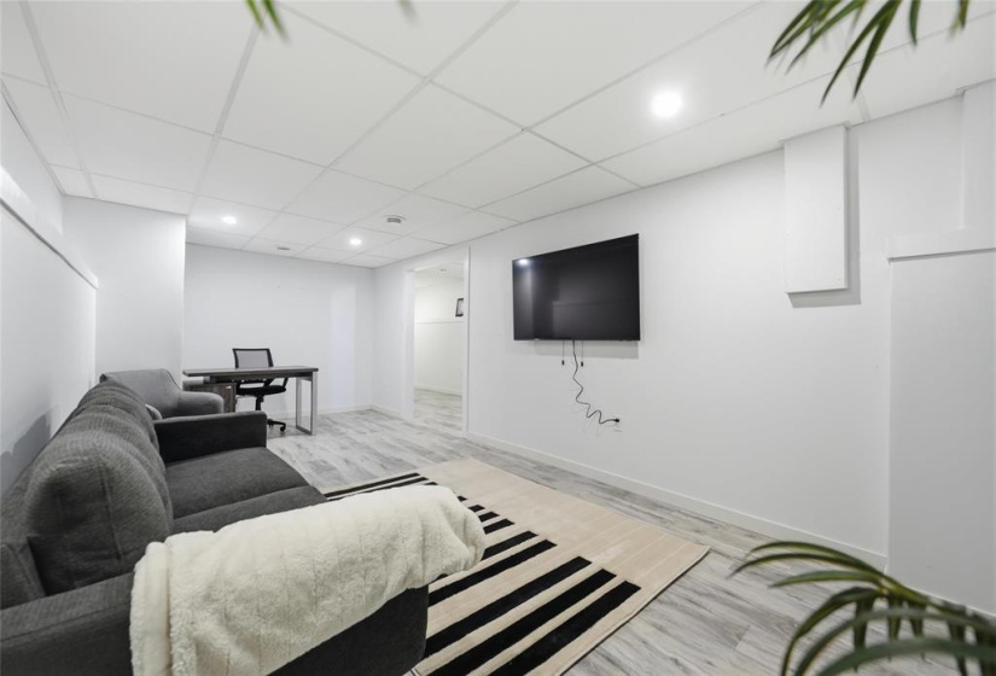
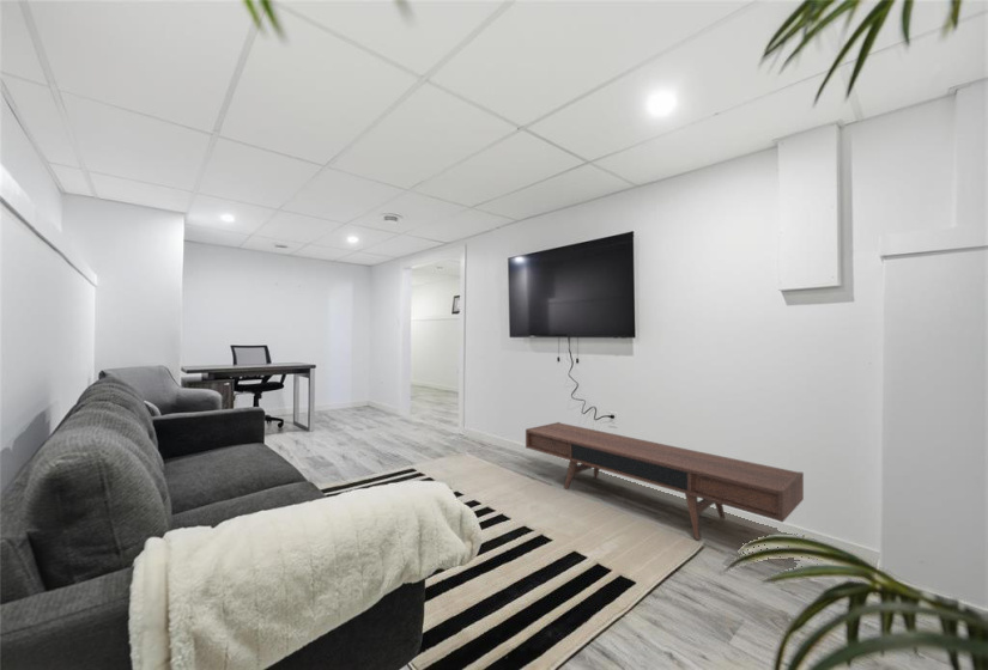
+ media console [525,421,805,541]
